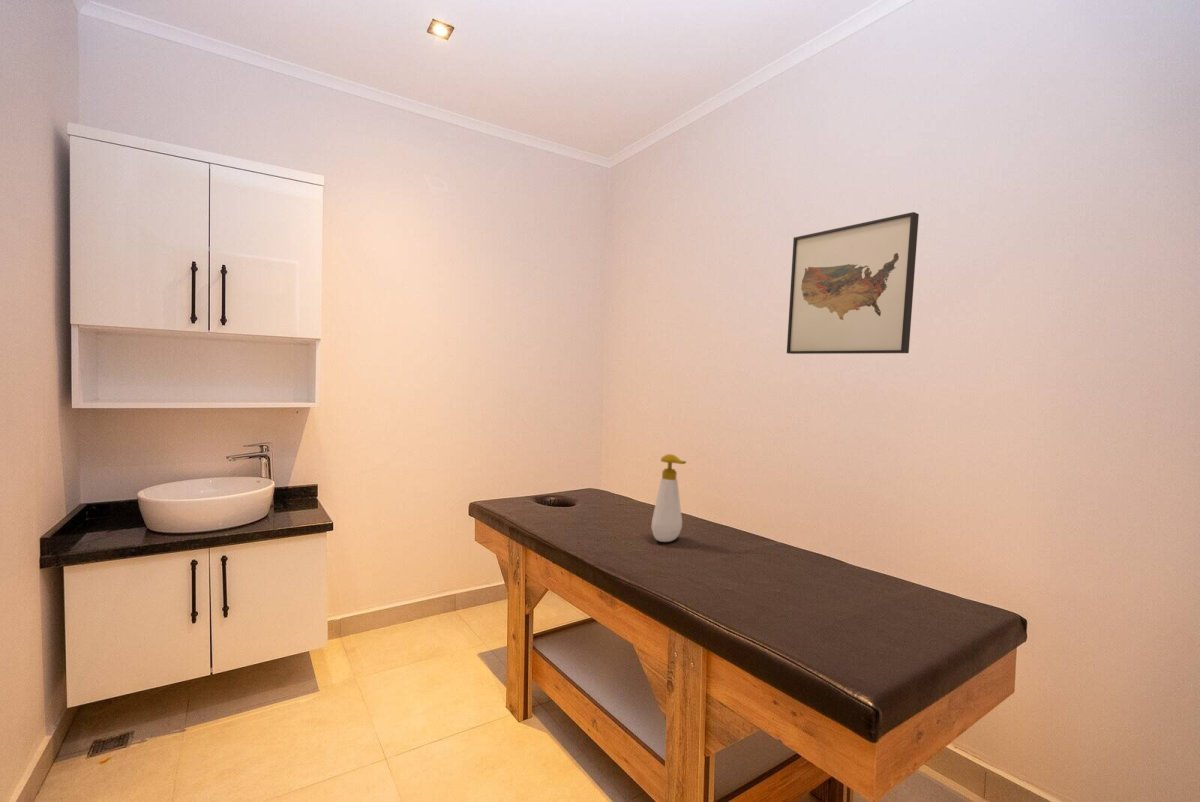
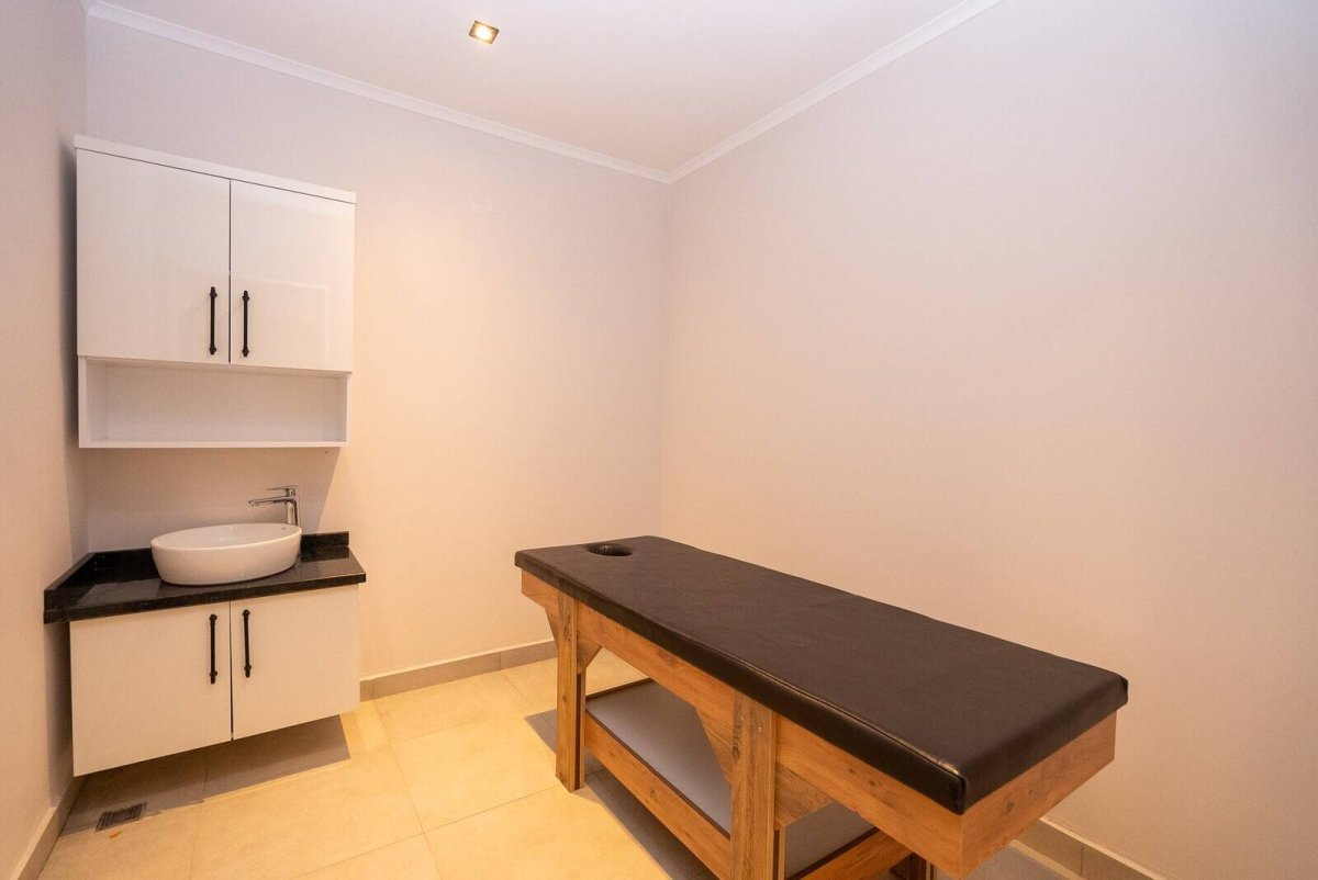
- soap bottle [650,453,687,543]
- wall art [786,211,920,355]
